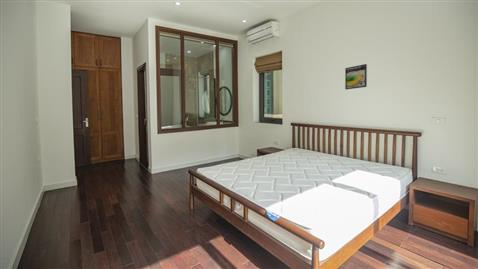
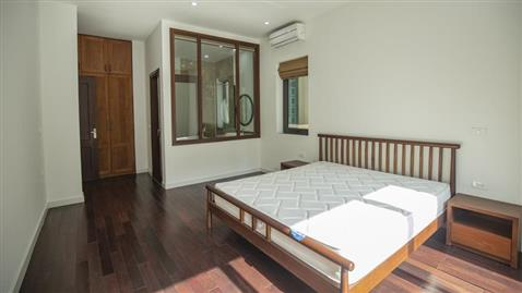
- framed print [344,63,368,90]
